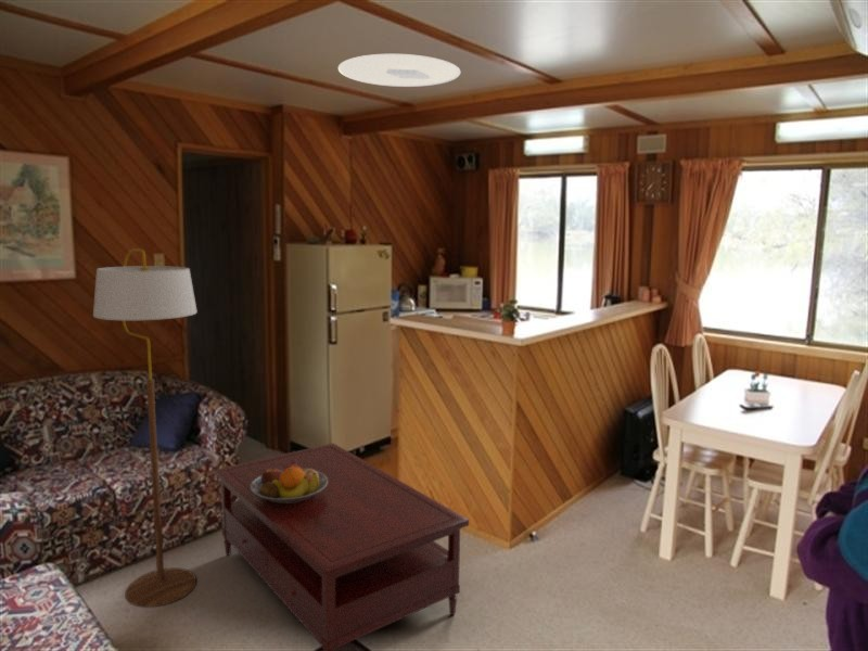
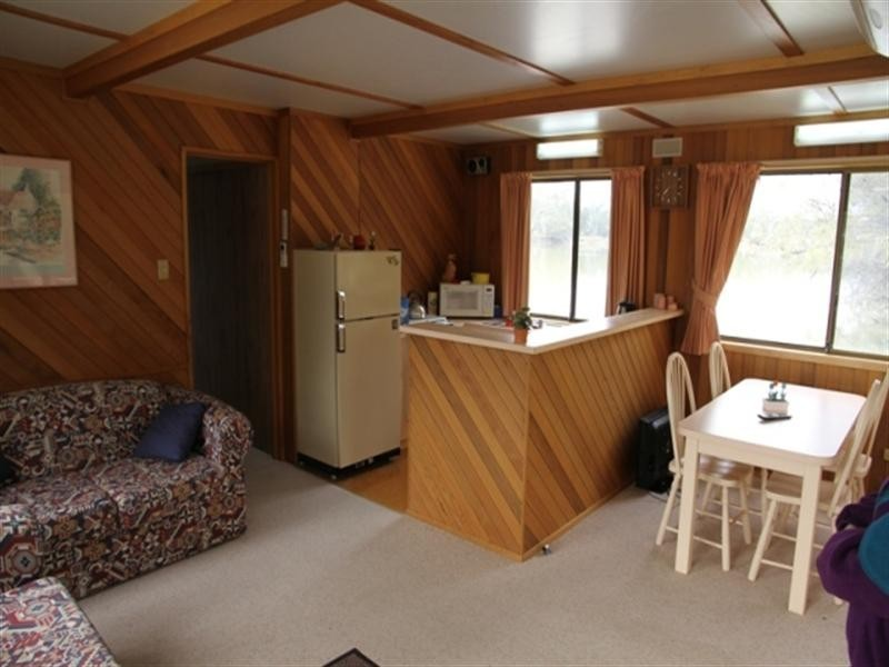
- fruit bowl [251,461,328,502]
- ceiling light [337,53,461,88]
- floor lamp [92,247,199,609]
- coffee table [214,442,470,651]
